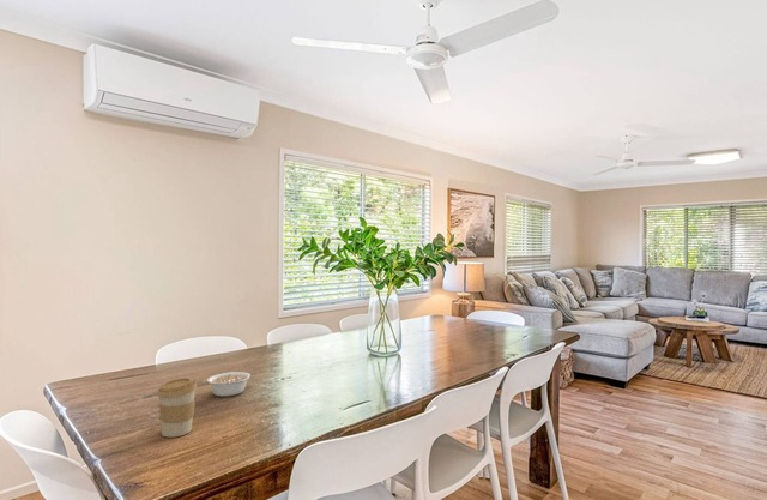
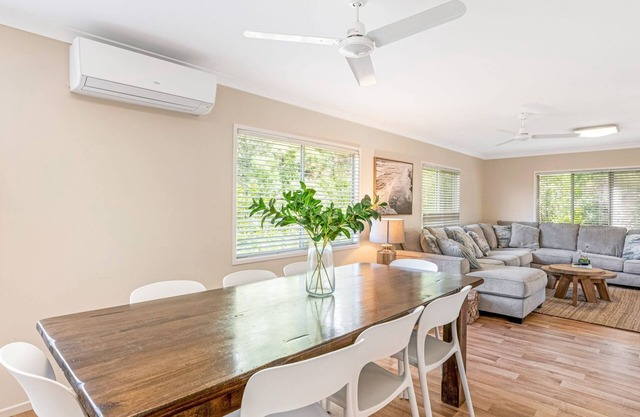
- coffee cup [156,376,198,439]
- legume [206,371,259,398]
